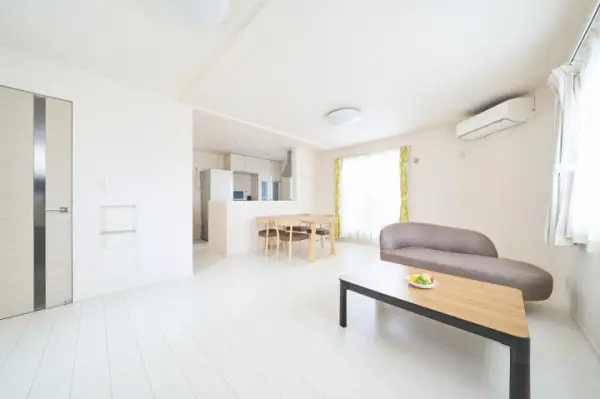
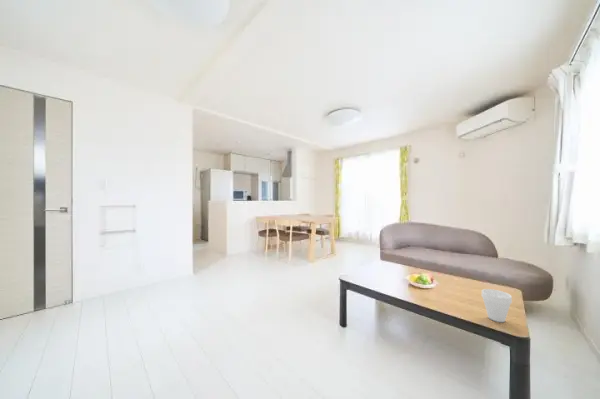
+ cup [481,288,513,323]
